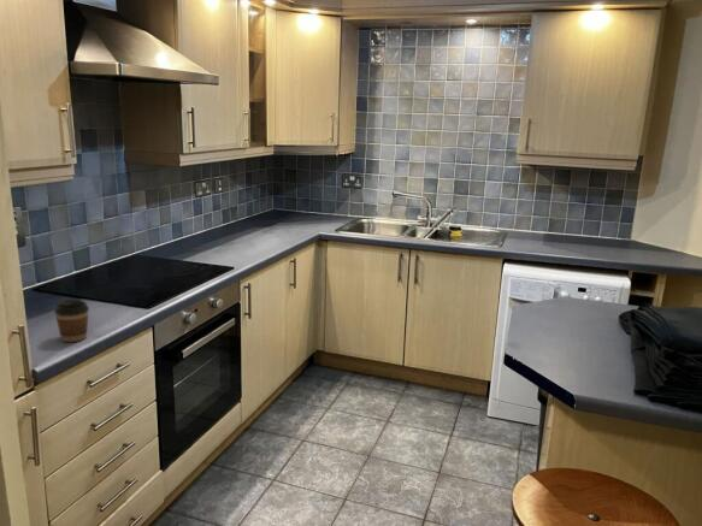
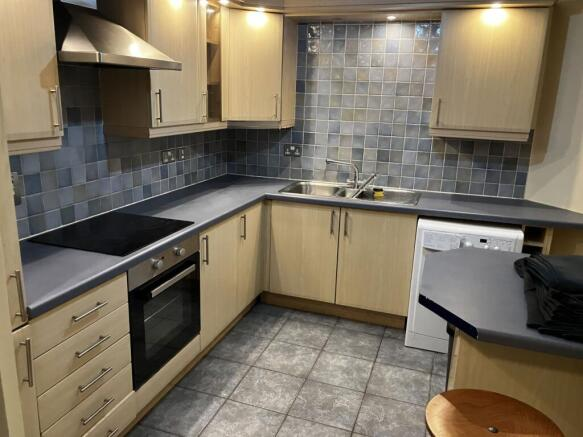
- coffee cup [53,299,90,343]
